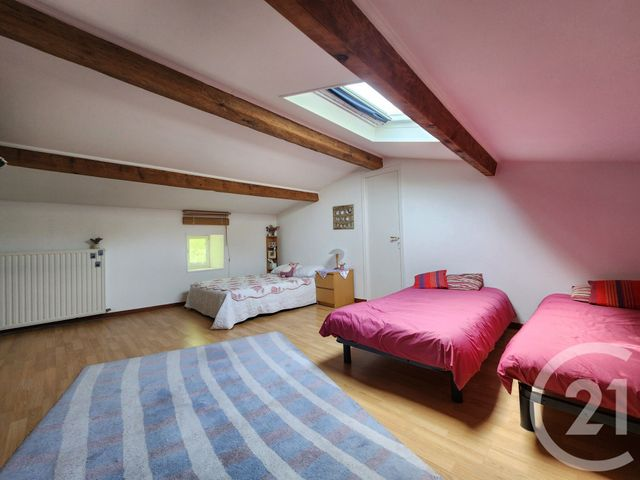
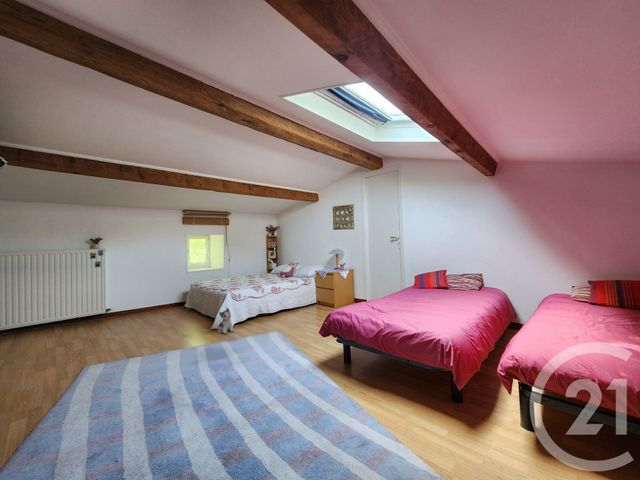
+ plush toy [217,307,236,335]
